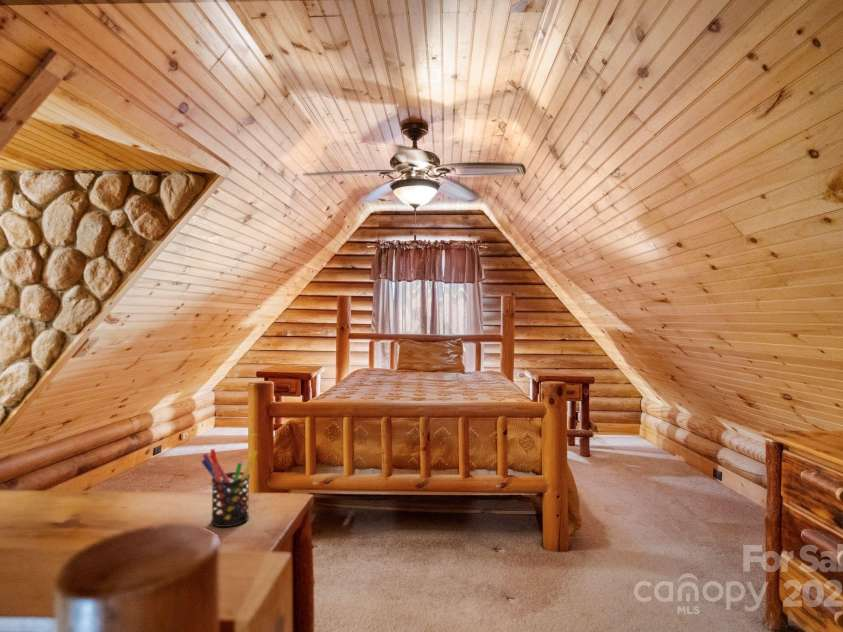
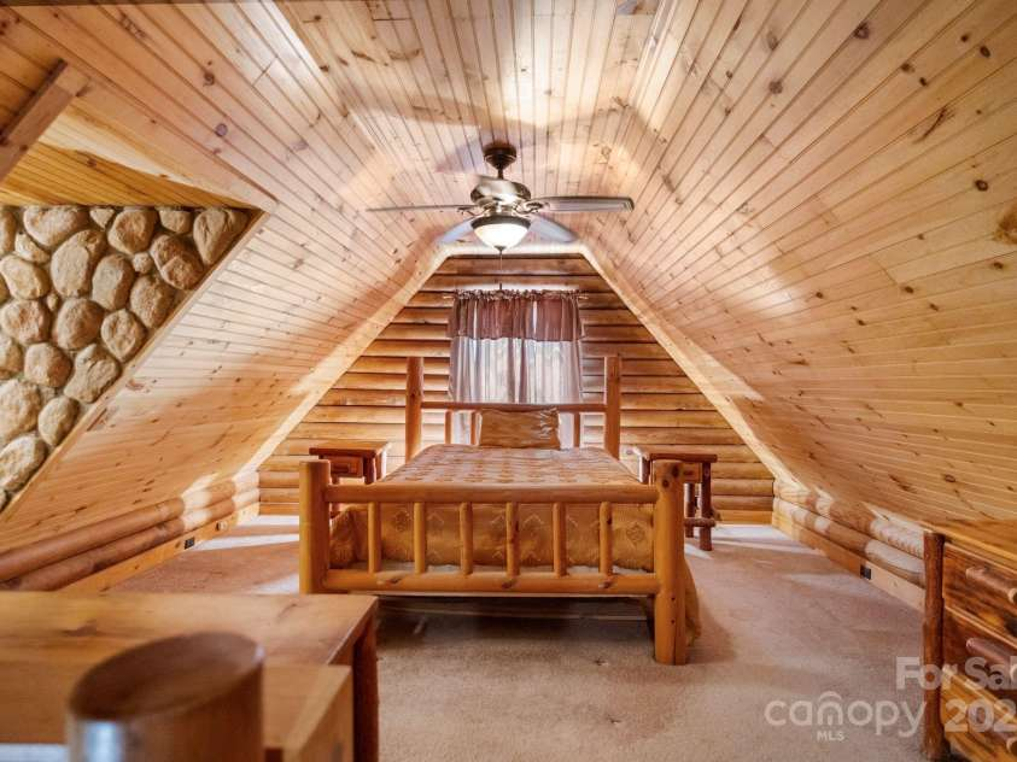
- pen holder [200,448,258,528]
